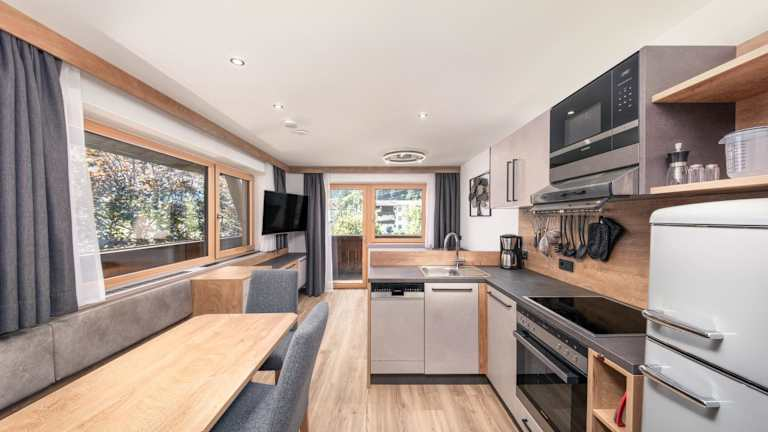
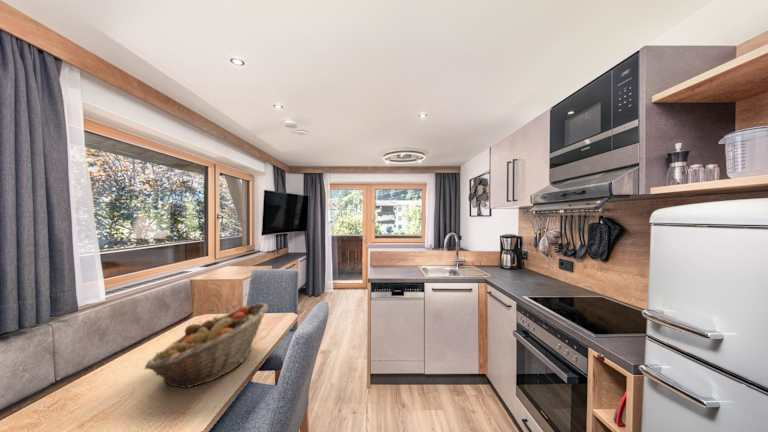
+ fruit basket [144,302,269,390]
